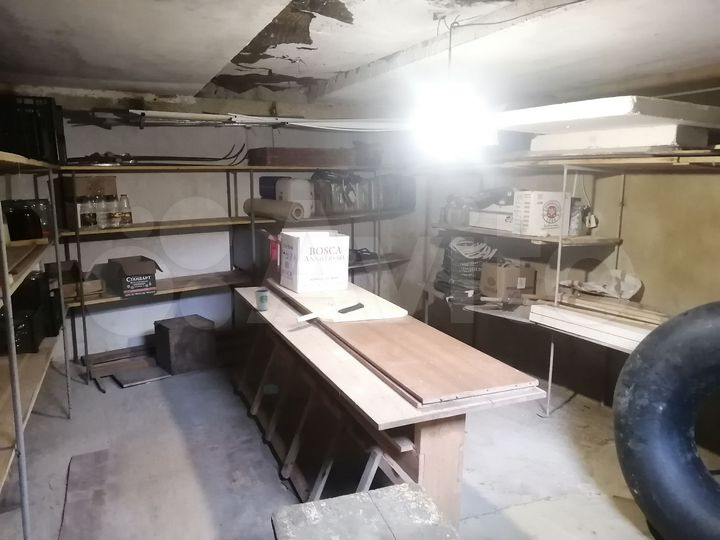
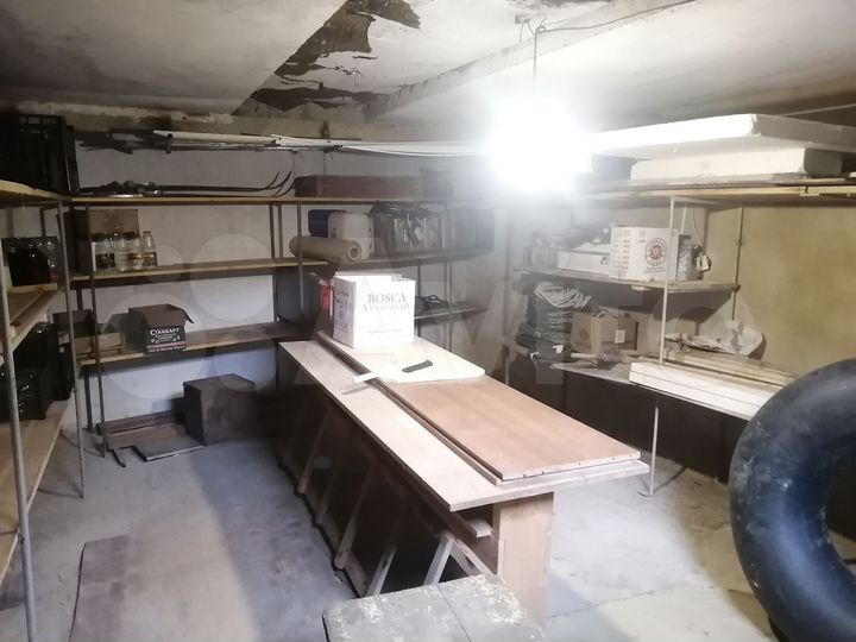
- dixie cup [253,288,271,312]
